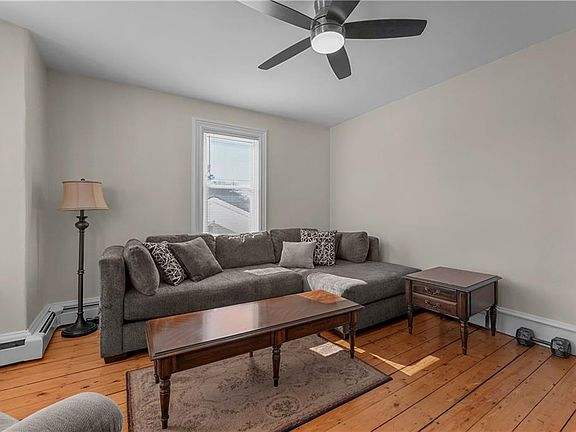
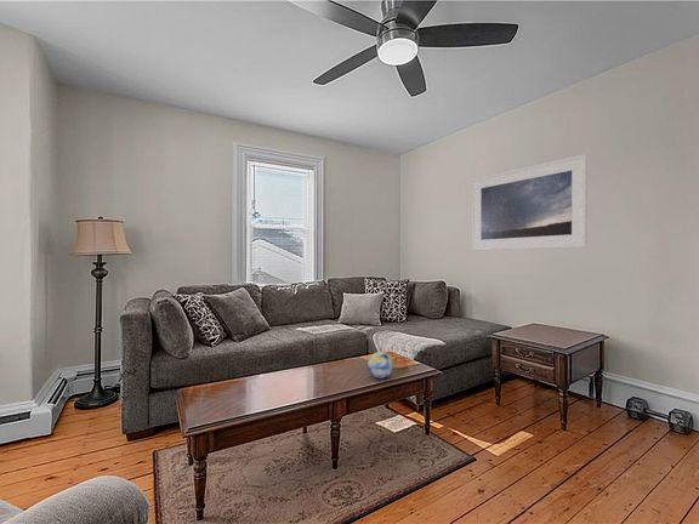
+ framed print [471,153,589,252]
+ decorative ball [366,351,394,380]
